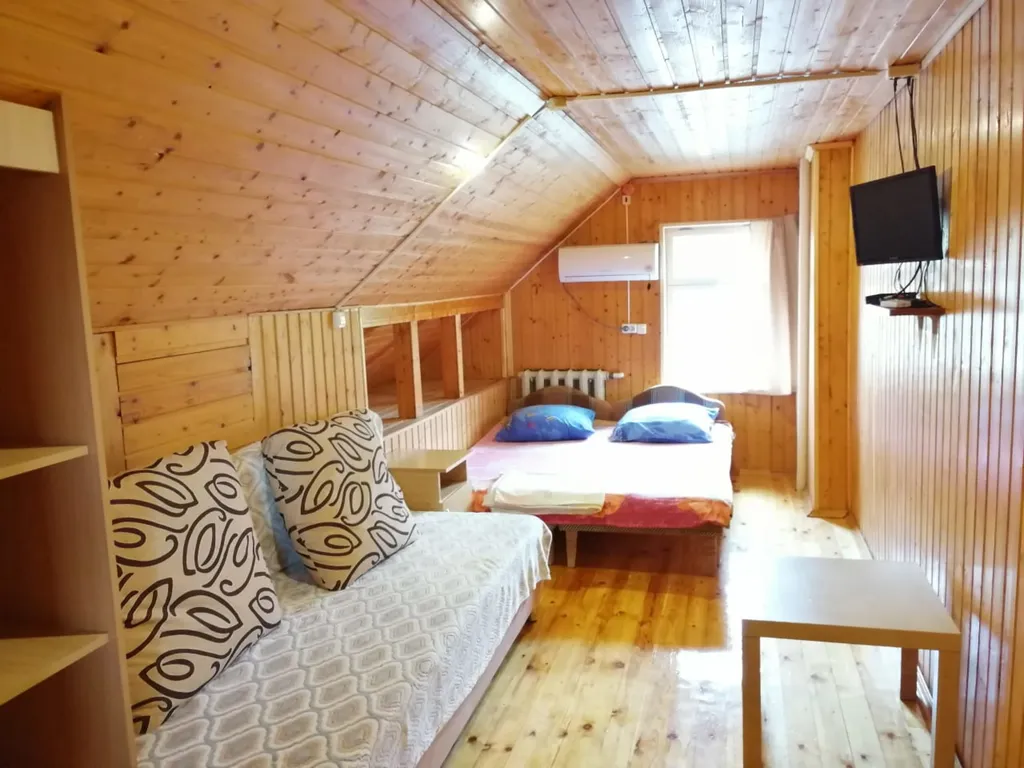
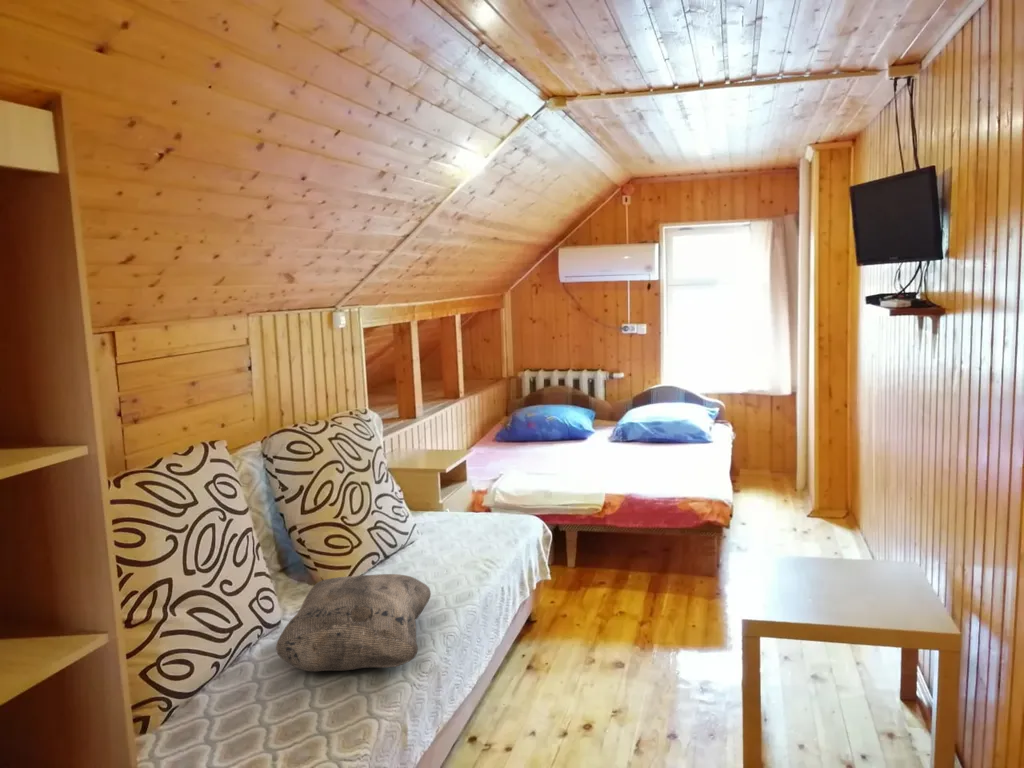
+ cushion [275,573,432,672]
